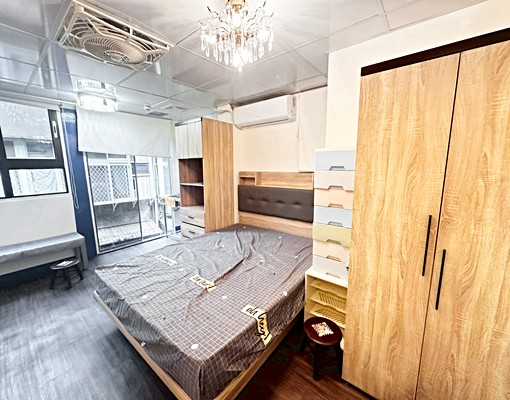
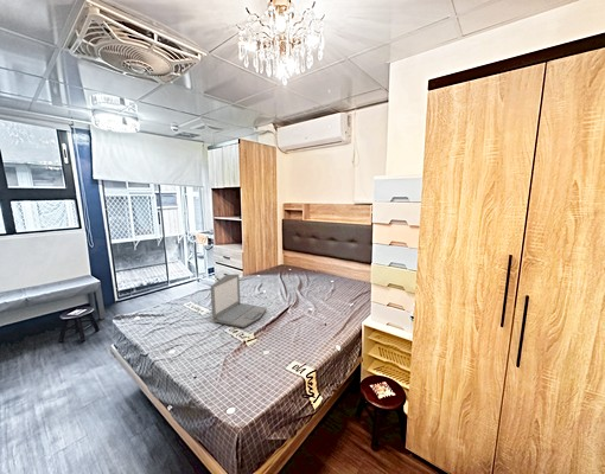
+ laptop [210,273,268,328]
